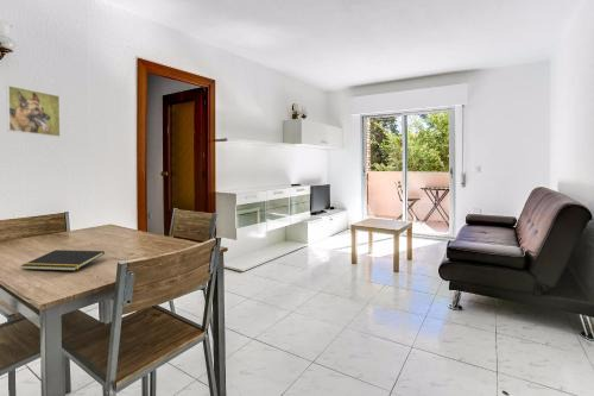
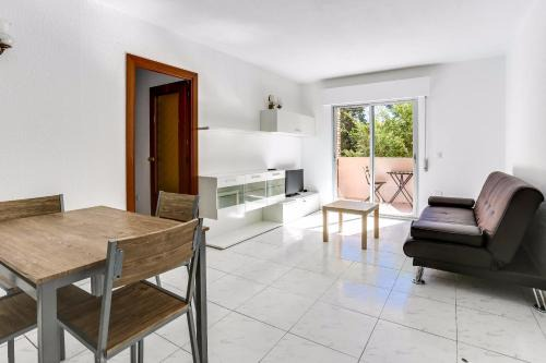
- notepad [20,249,106,272]
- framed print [5,84,62,138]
